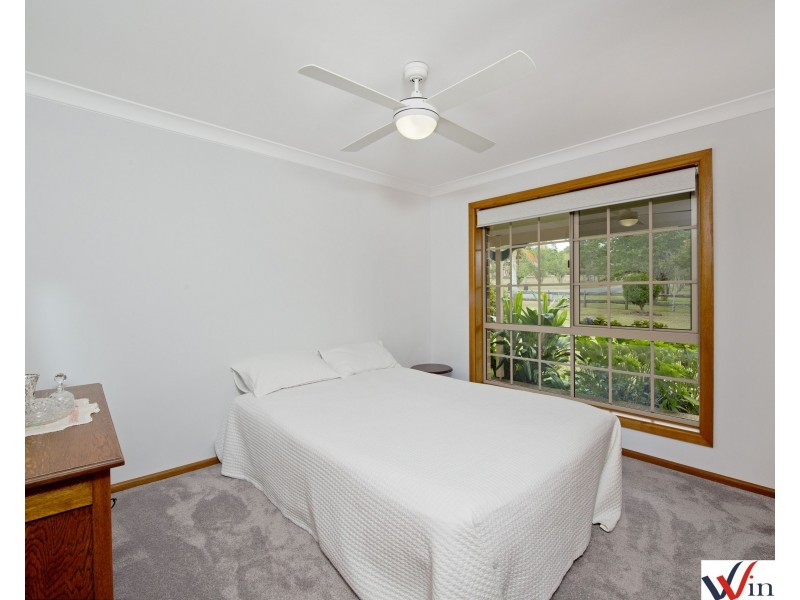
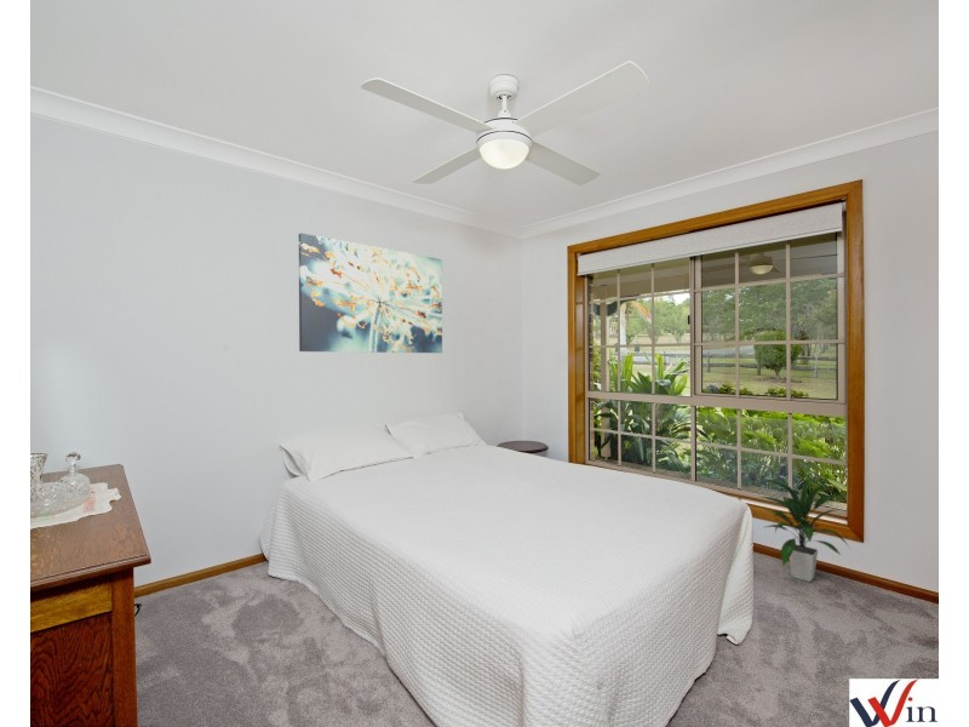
+ indoor plant [758,475,853,583]
+ wall art [298,233,443,354]
